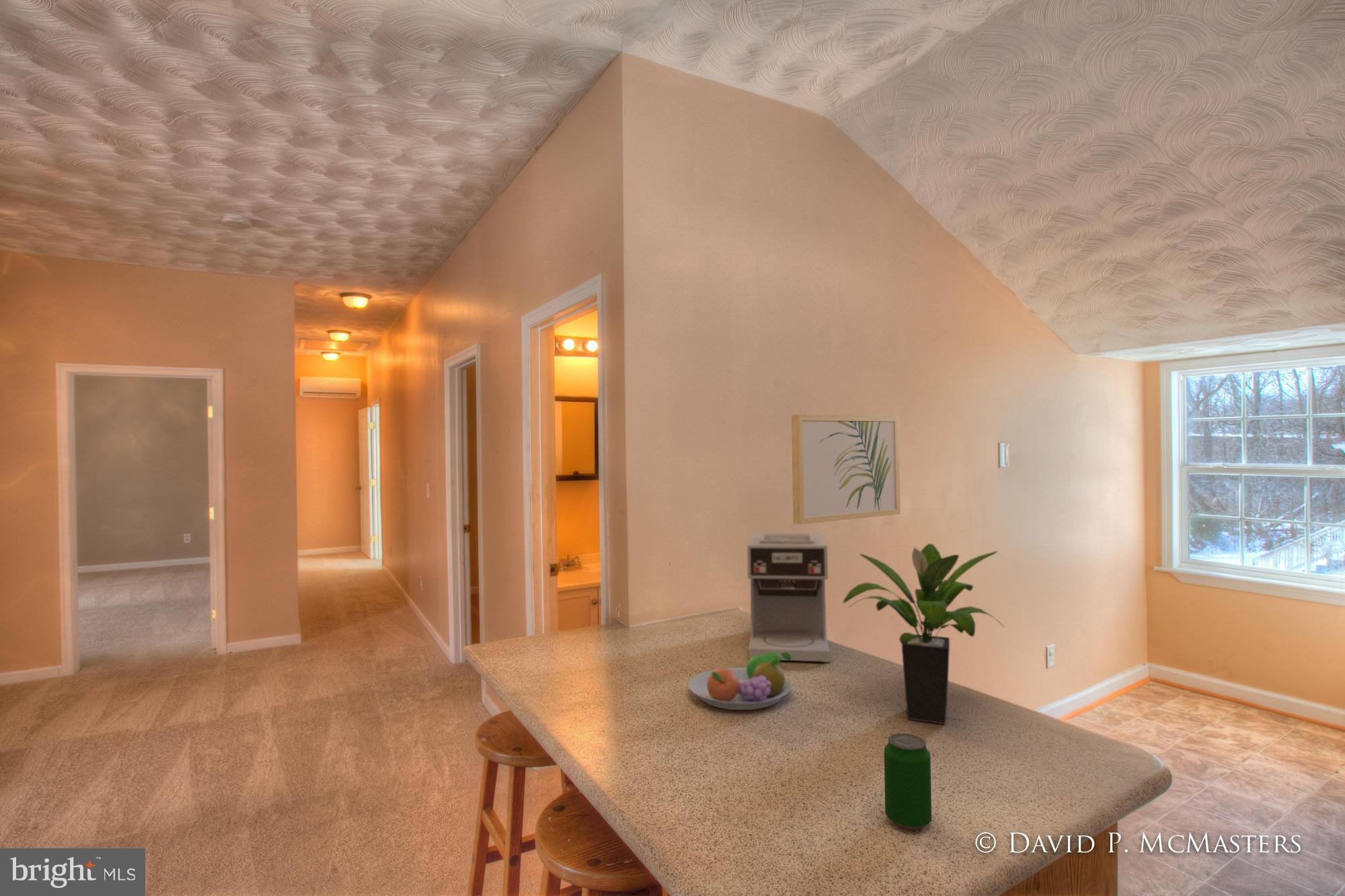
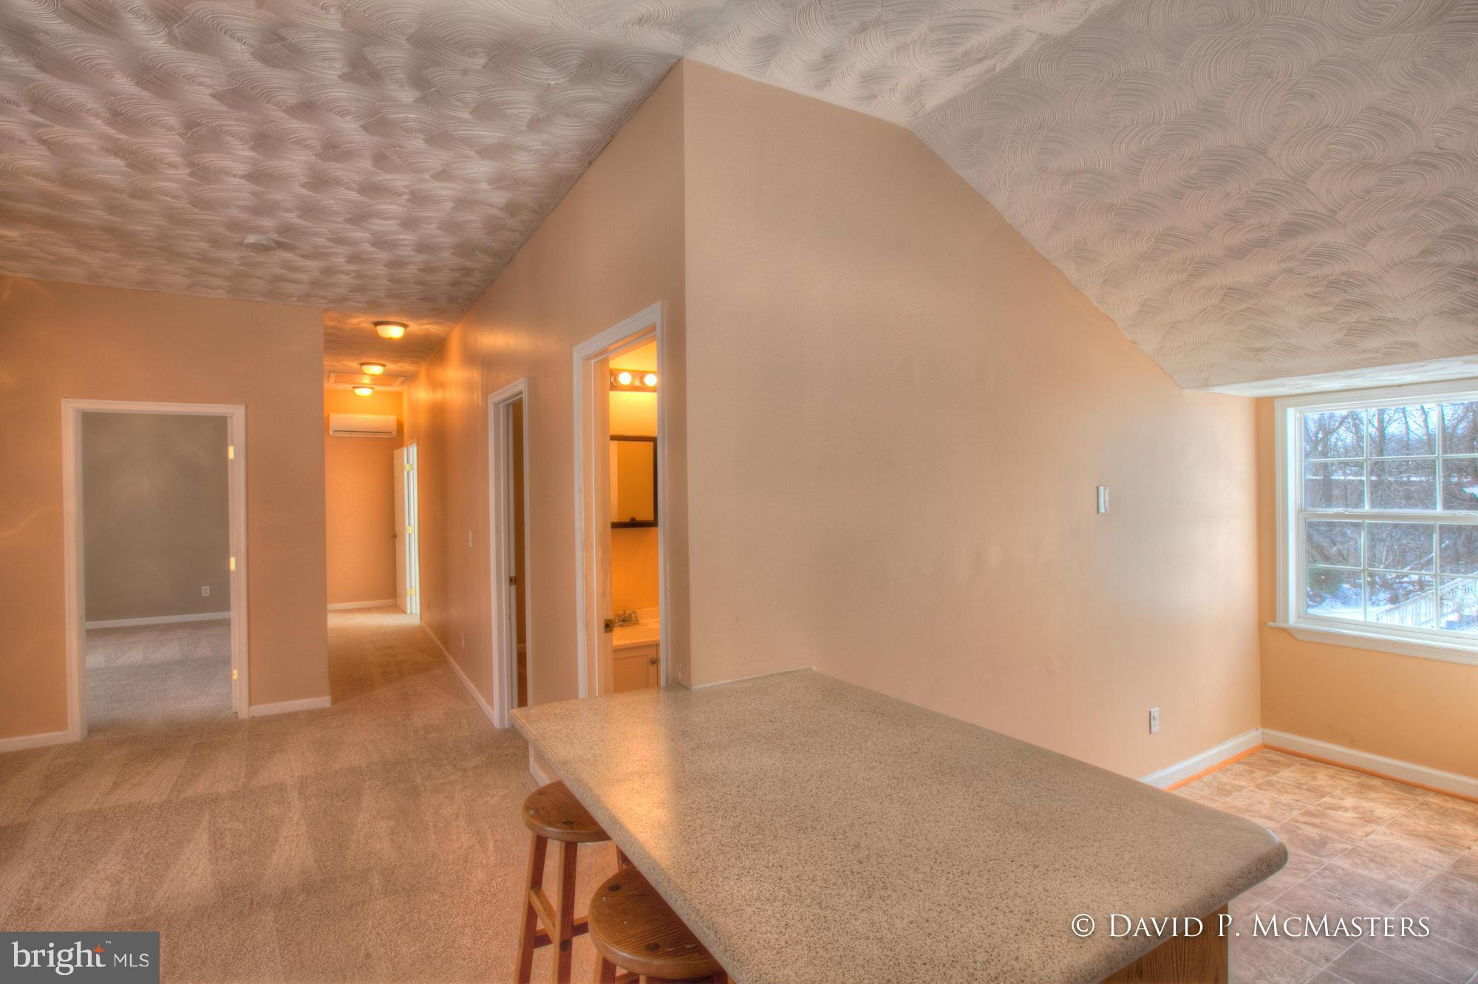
- coffee maker [746,532,831,663]
- potted plant [843,543,1005,725]
- wall art [791,413,901,525]
- fruit bowl [687,652,792,710]
- beverage can [884,733,932,831]
